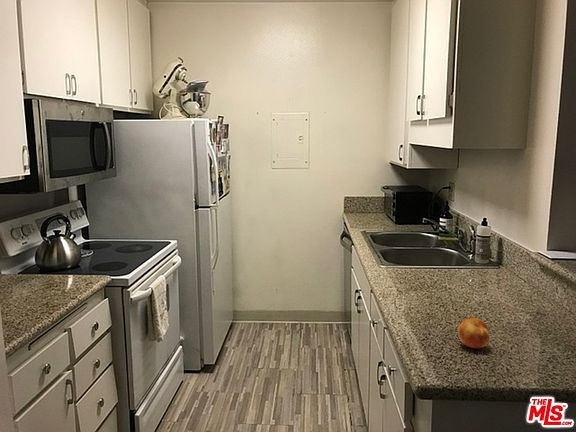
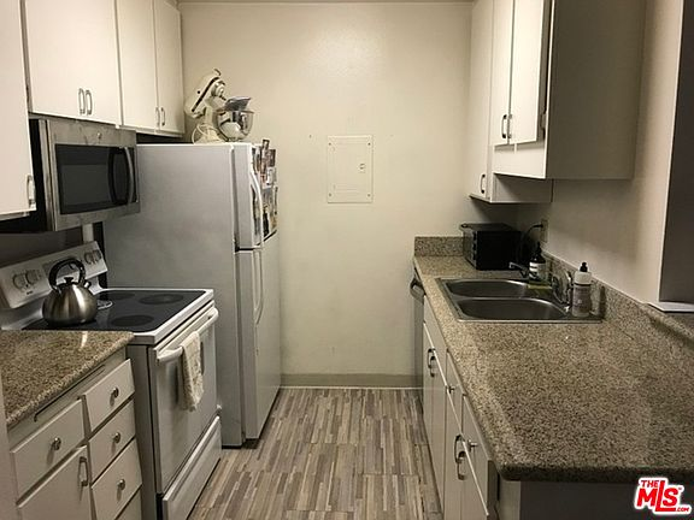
- fruit [457,316,491,349]
